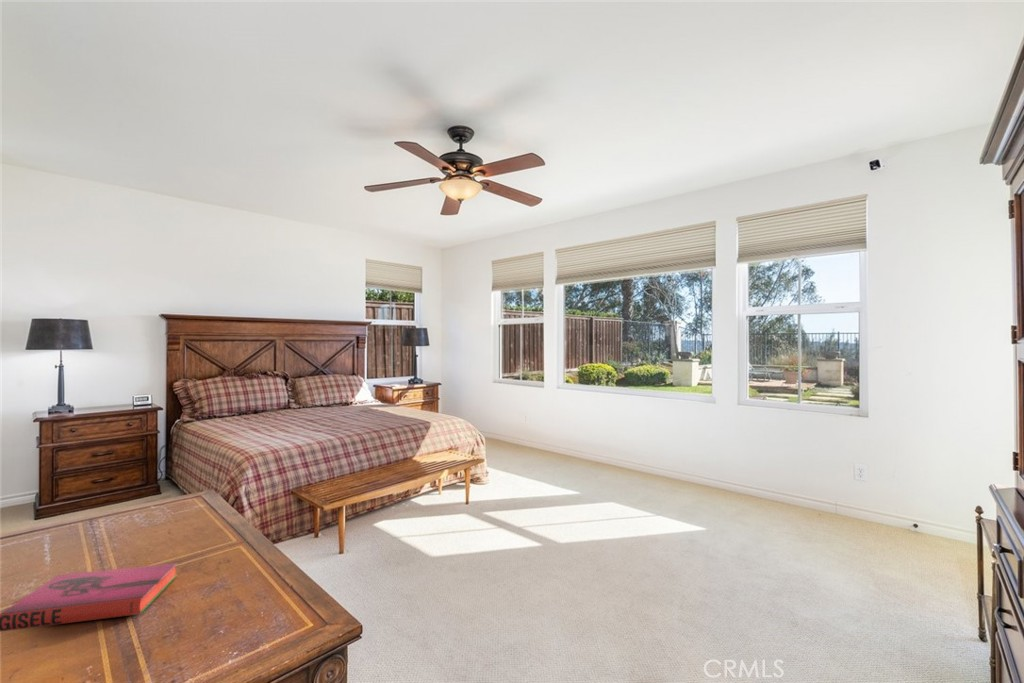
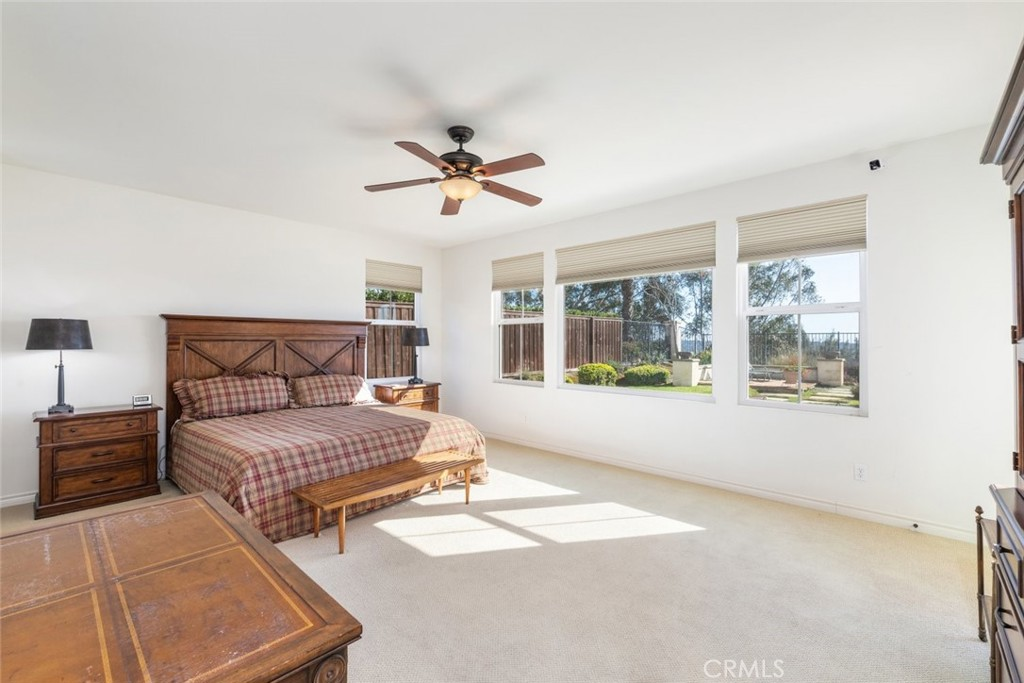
- hardback book [0,562,178,632]
